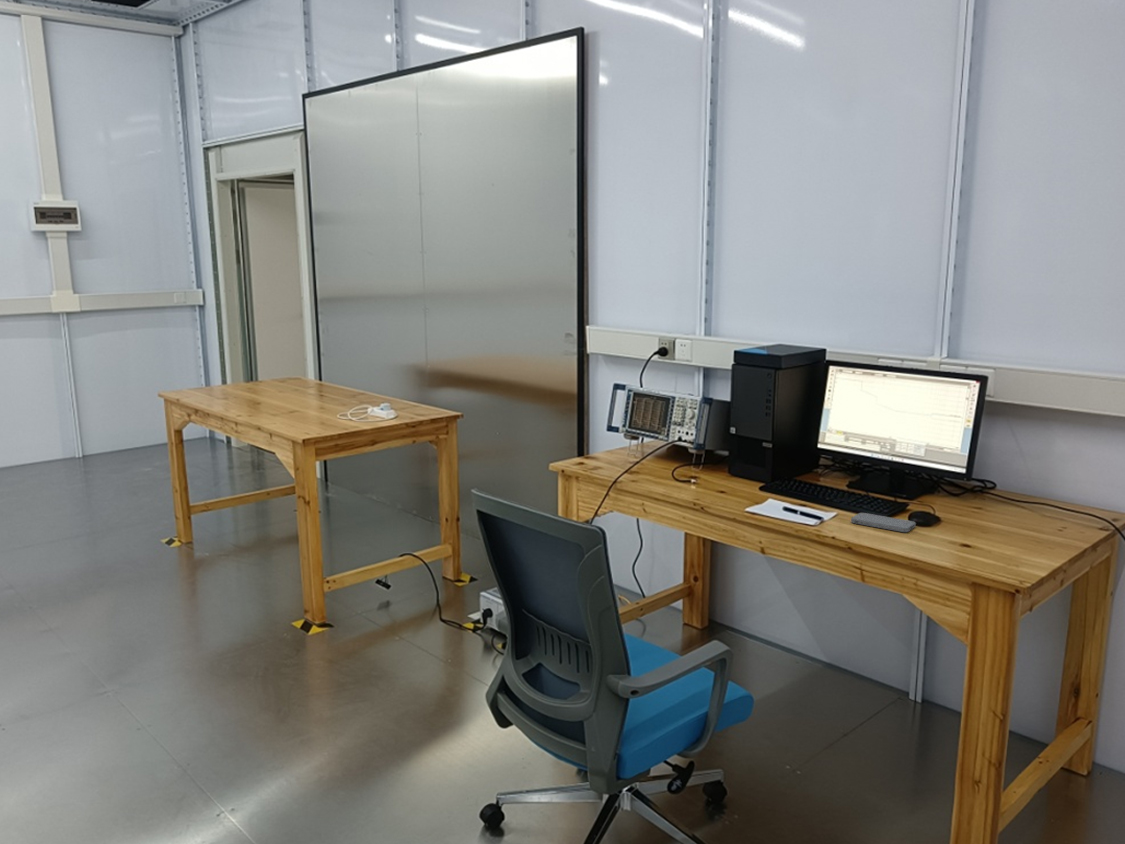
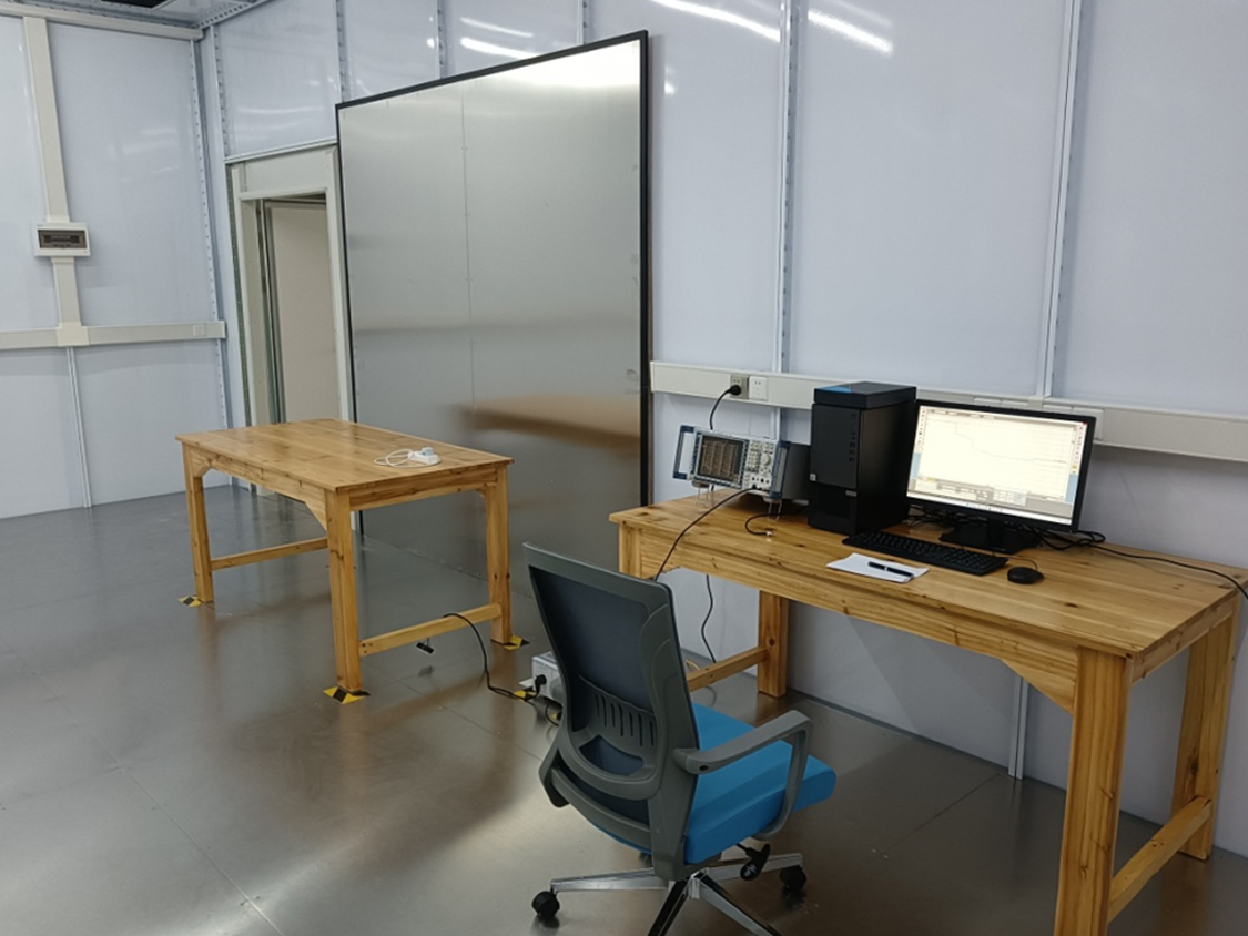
- smartphone [850,512,917,533]
